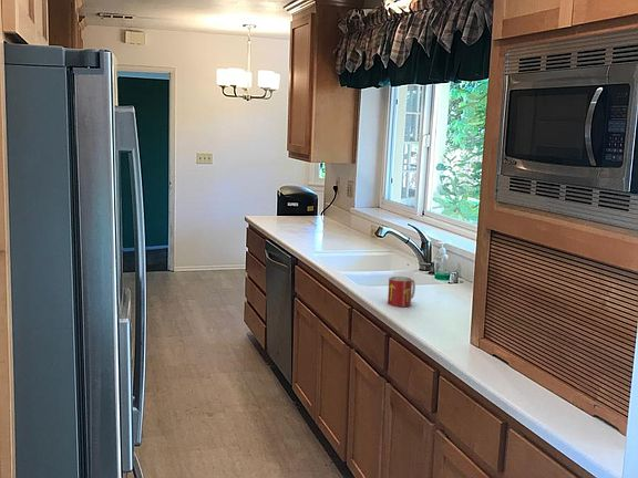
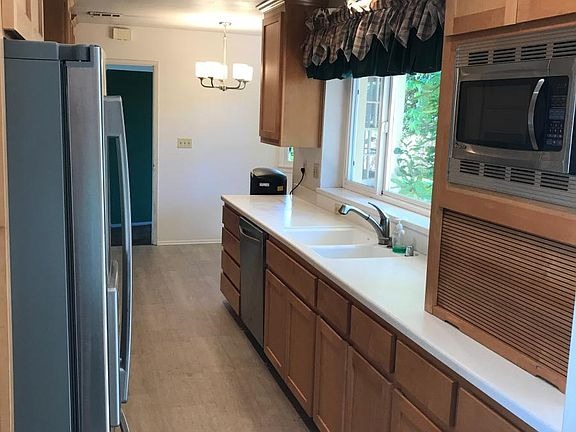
- mug [387,276,416,308]
